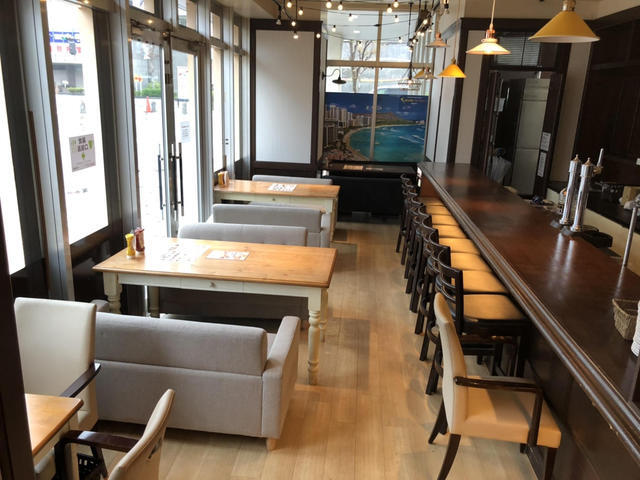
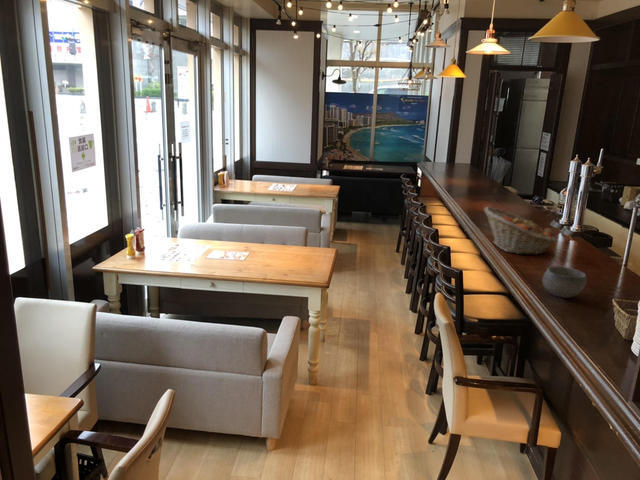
+ fruit basket [483,206,557,256]
+ bowl [541,265,587,299]
